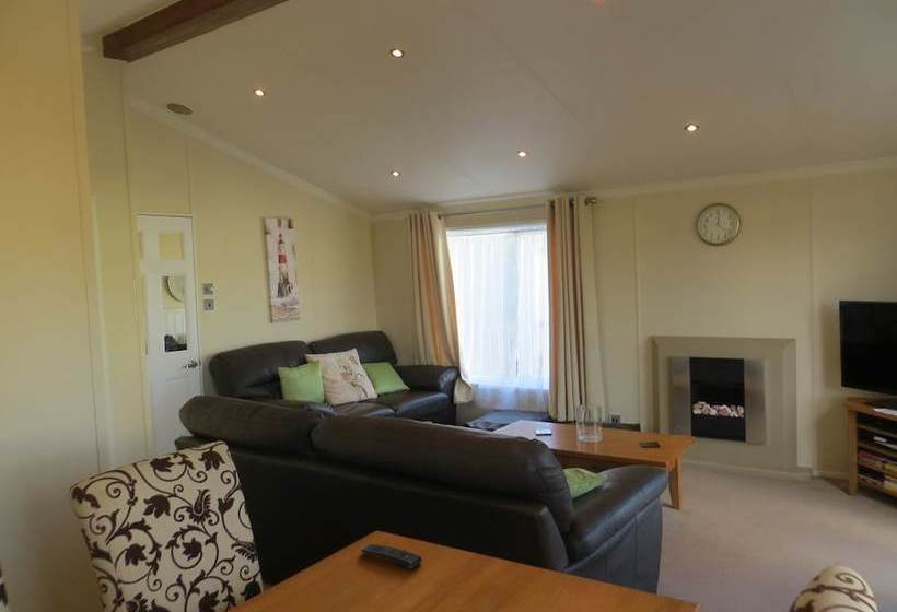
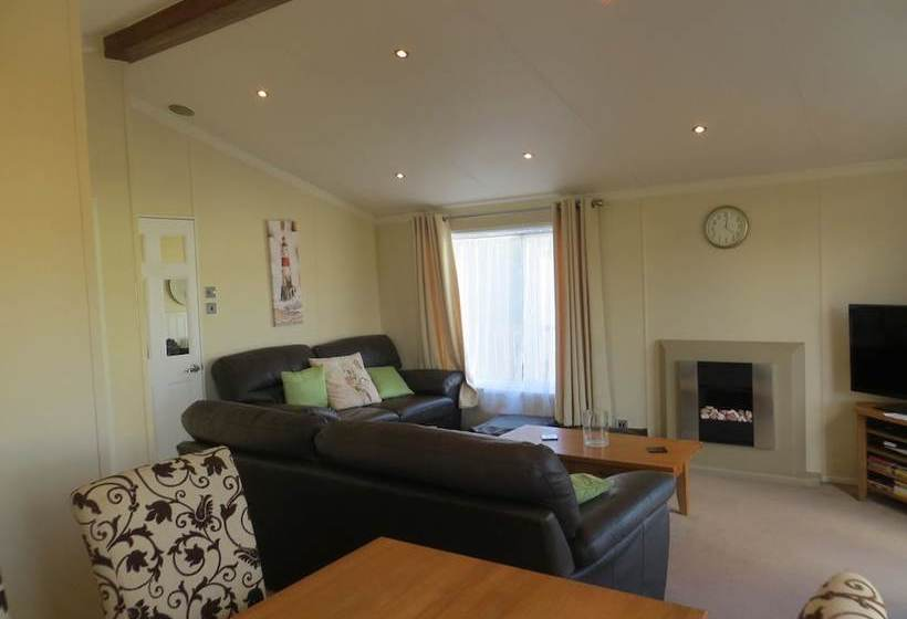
- remote control [360,543,423,570]
